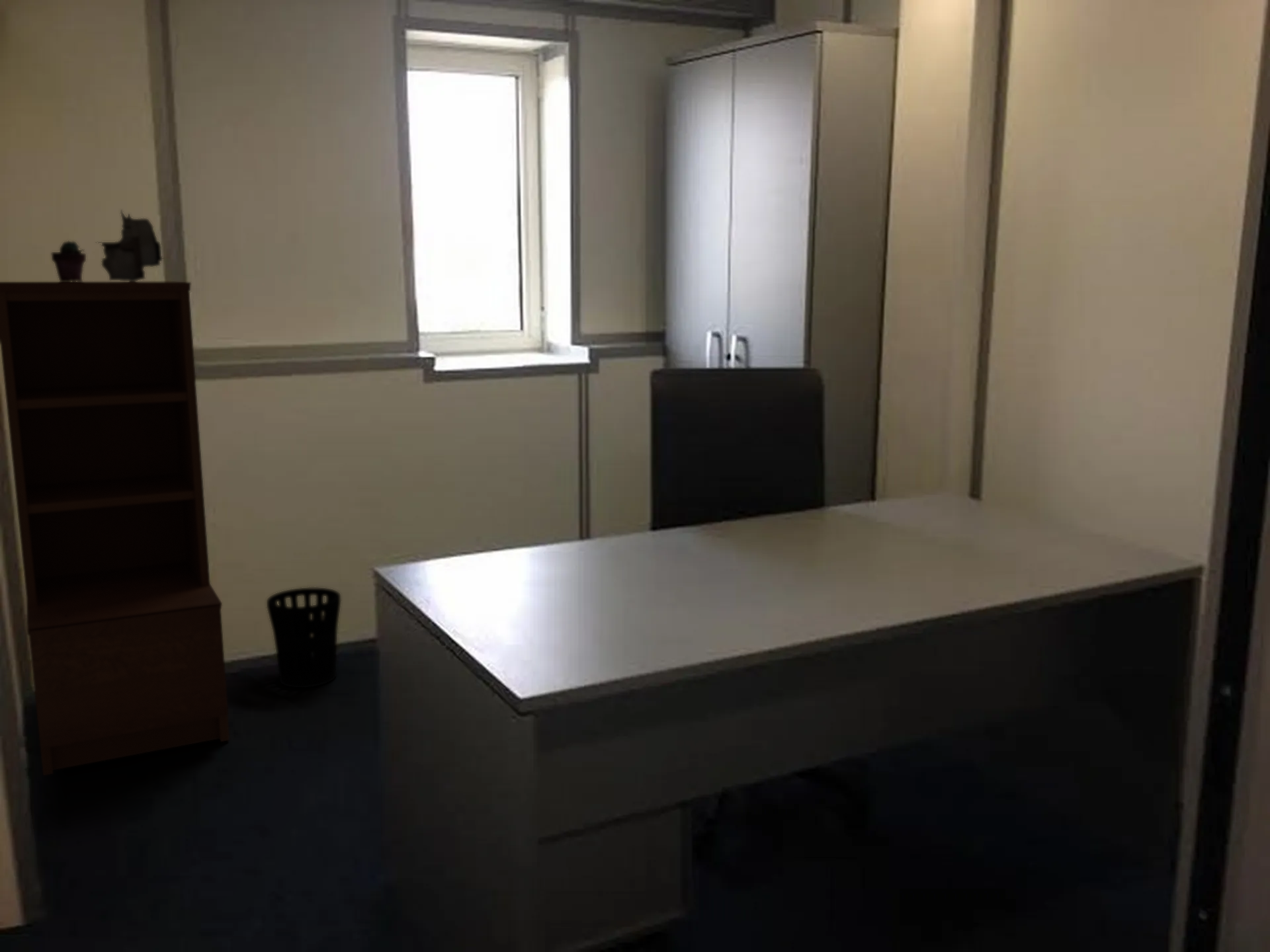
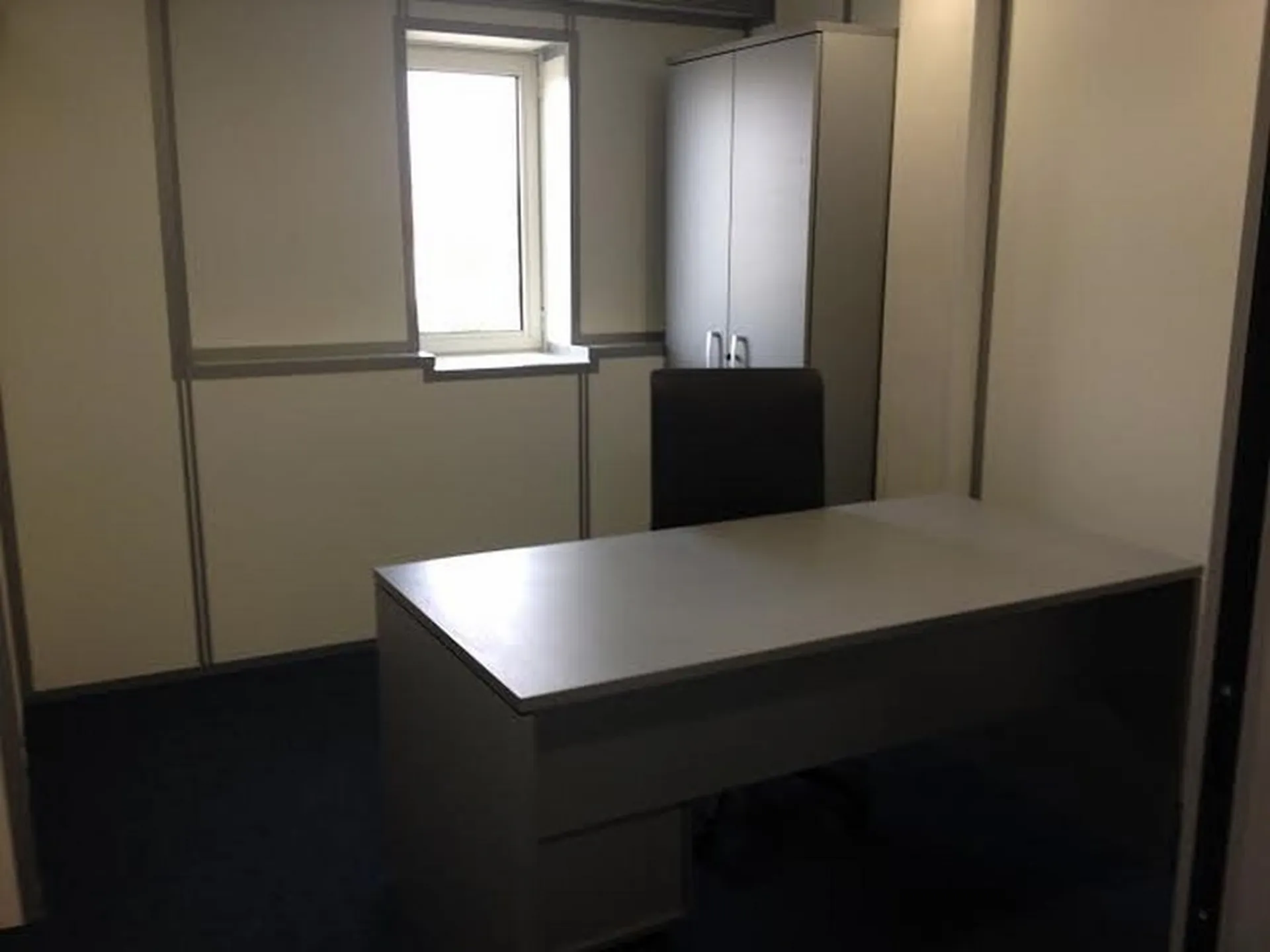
- bookend [94,209,164,282]
- bookshelf [0,281,230,776]
- potted succulent [51,239,87,282]
- wastebasket [266,587,341,688]
